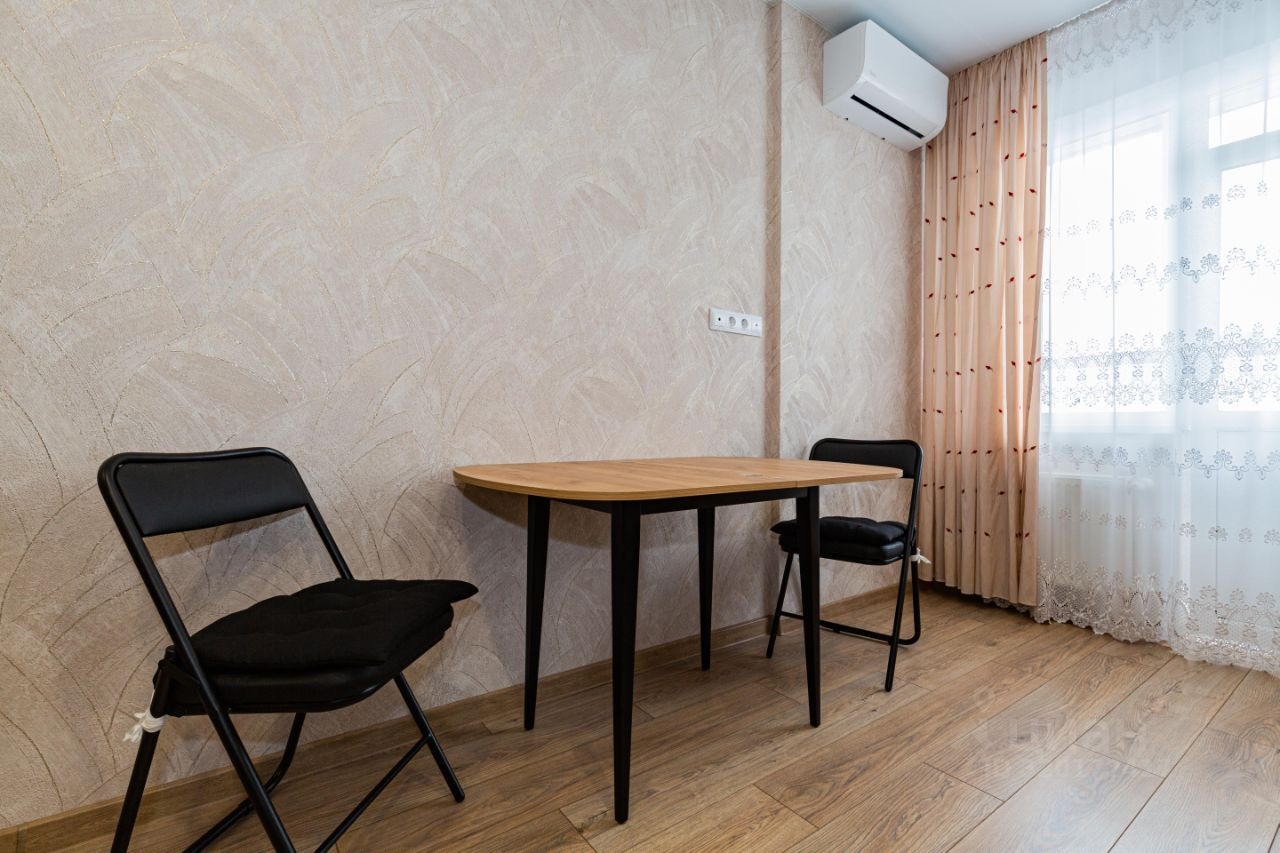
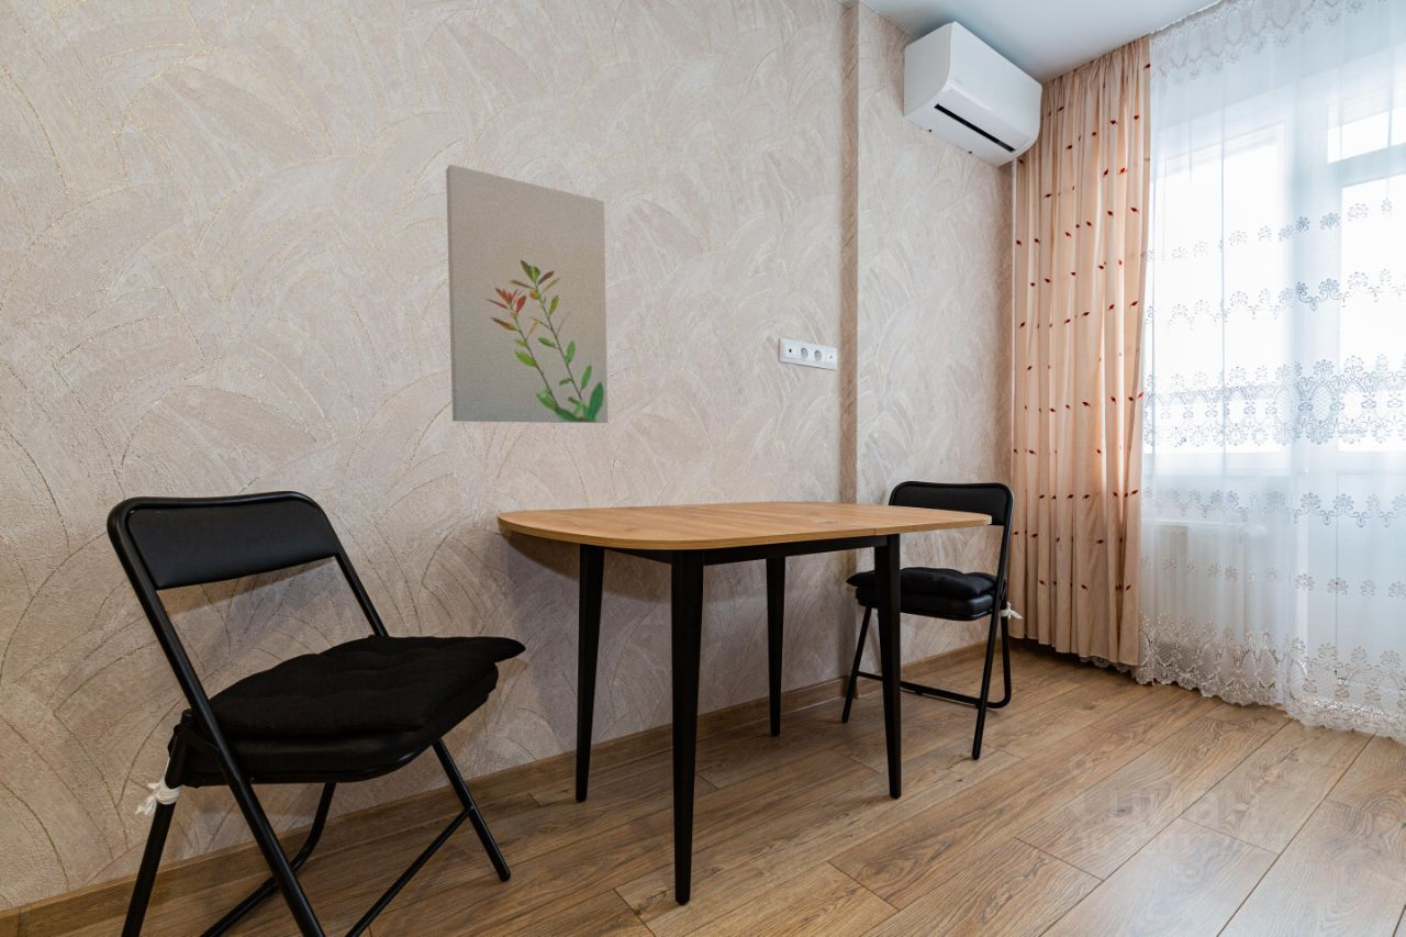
+ wall art [445,164,609,424]
